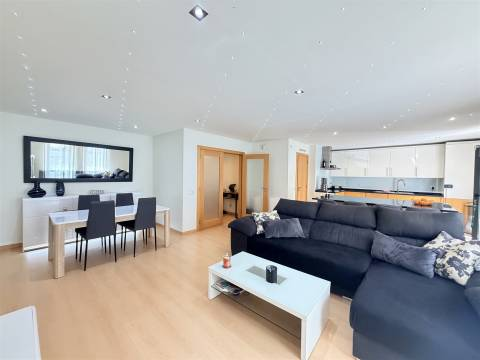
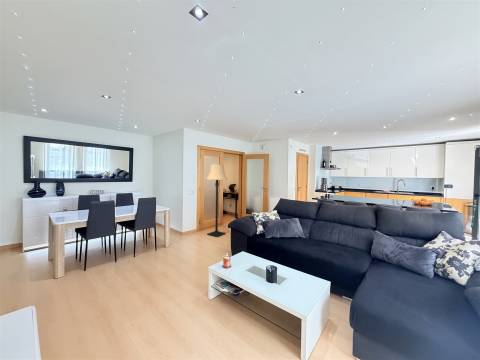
+ lamp [205,163,229,238]
